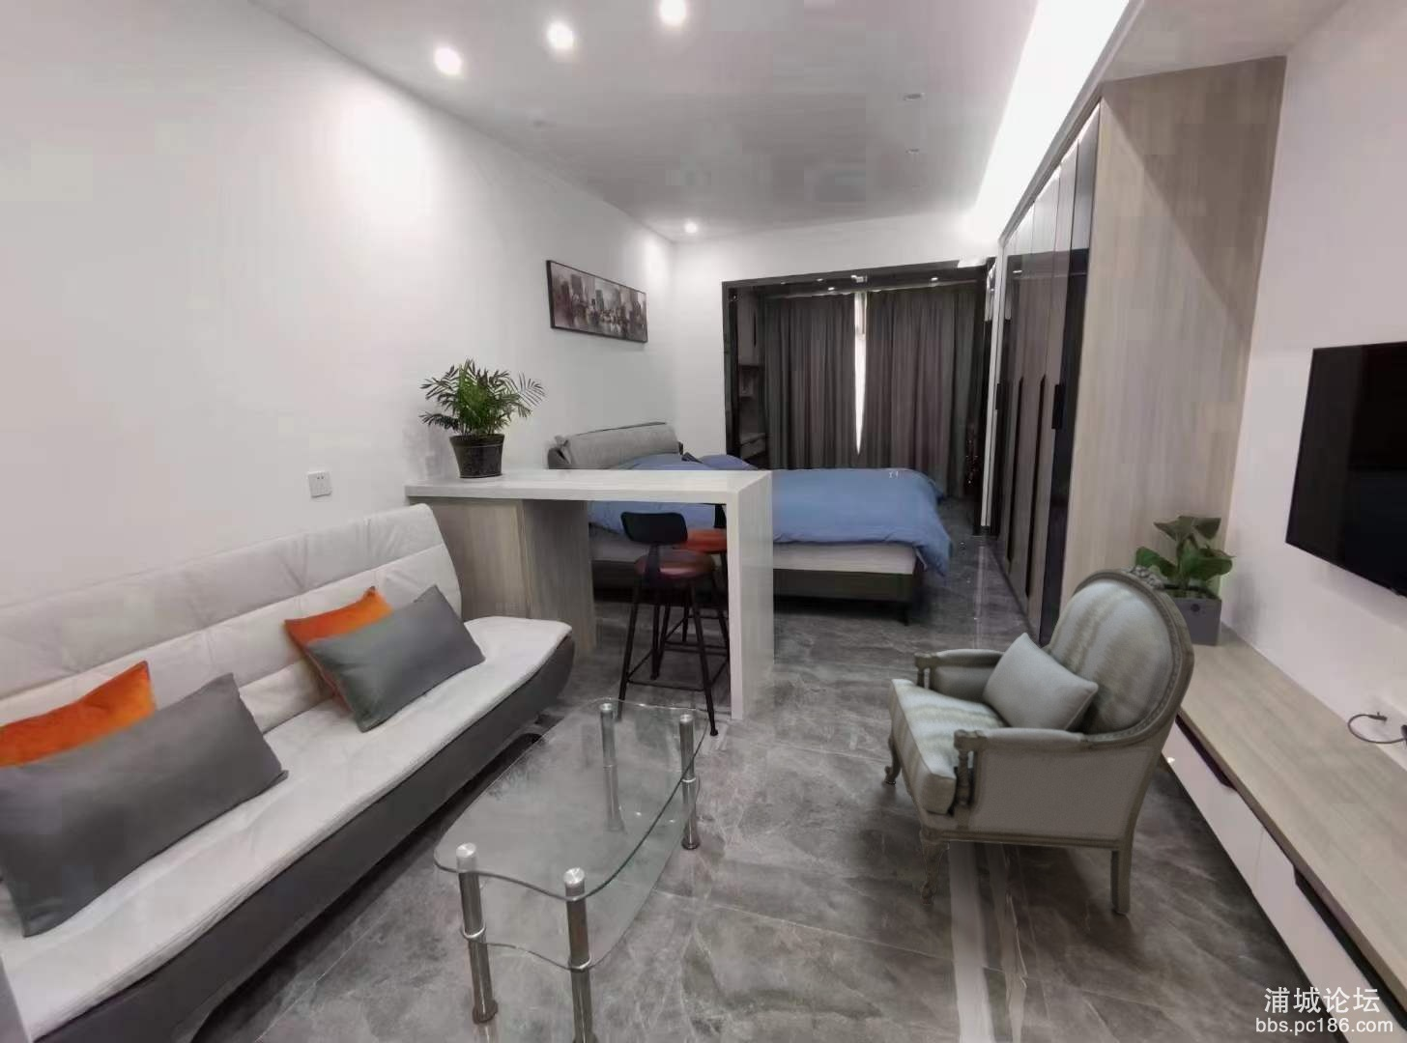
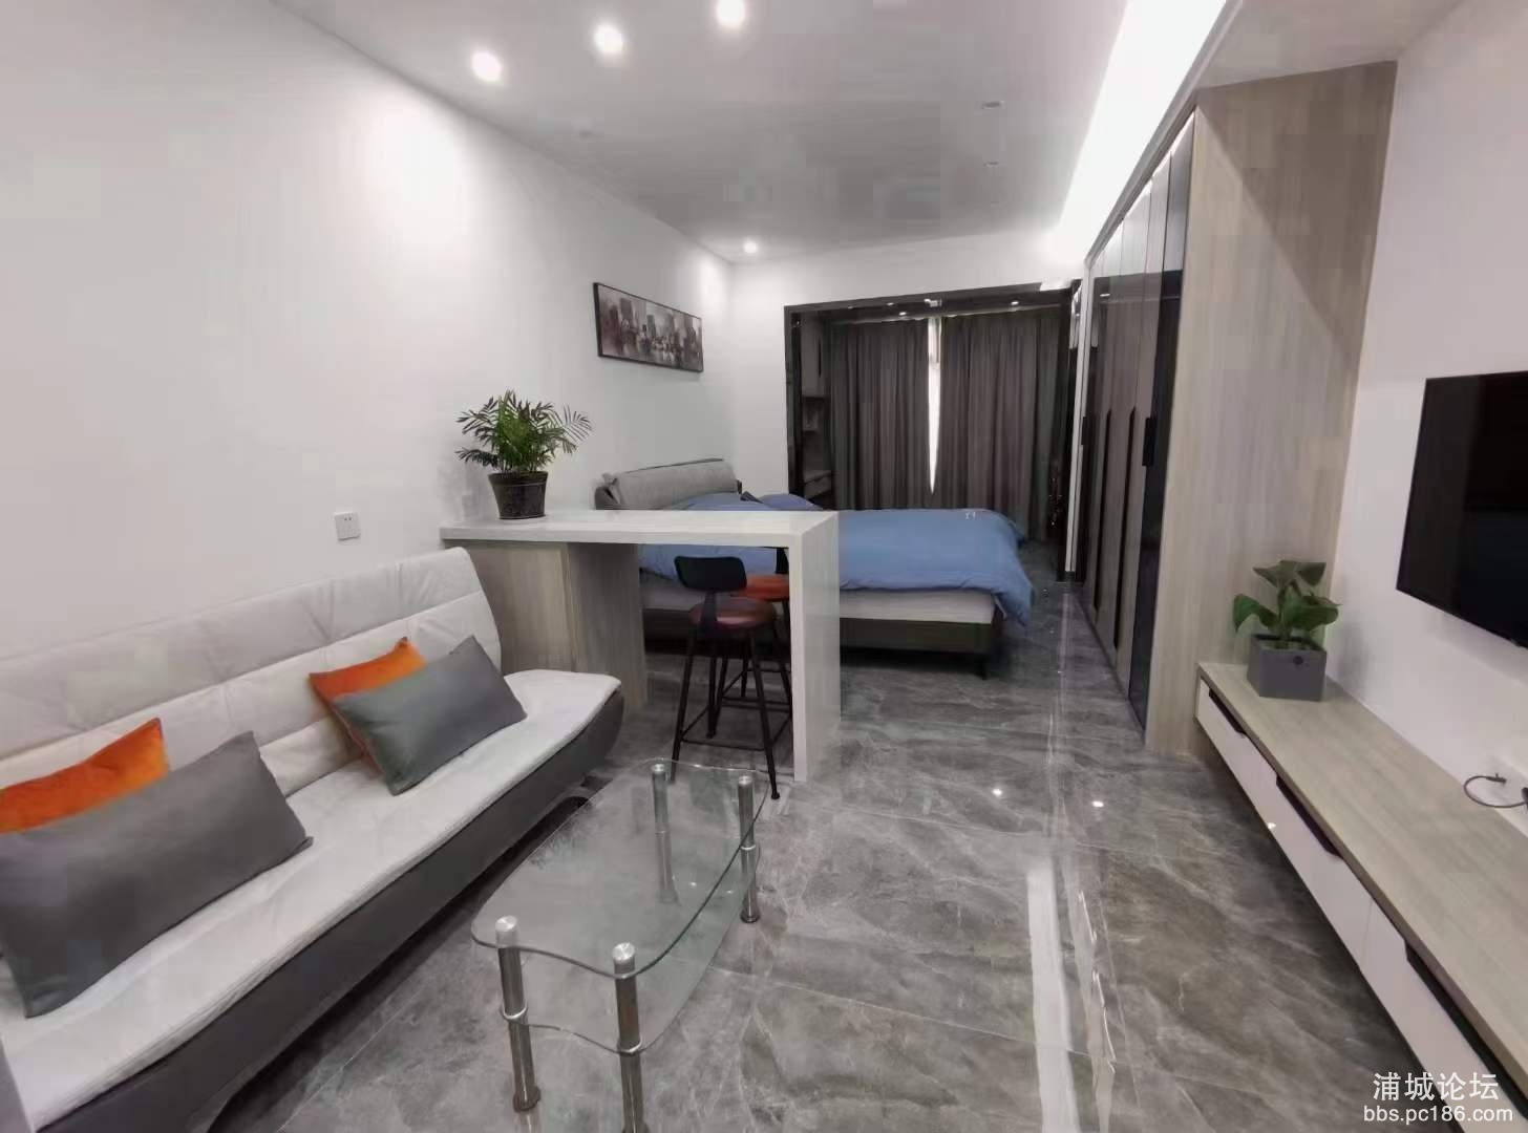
- armchair [883,564,1196,916]
